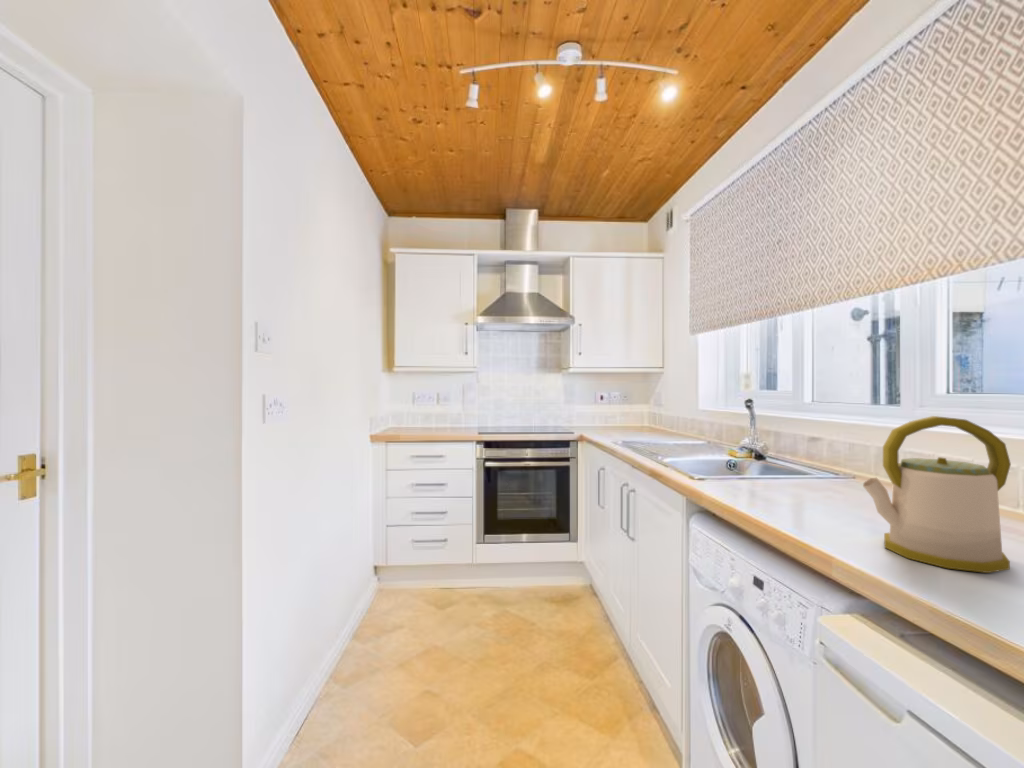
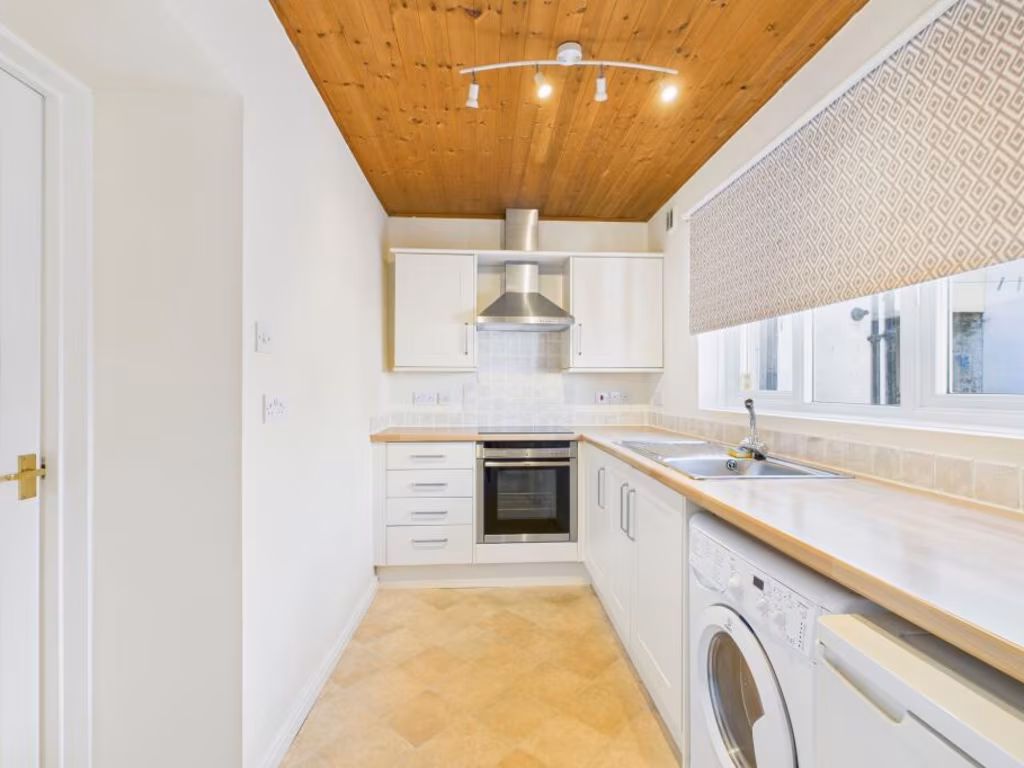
- kettle [862,415,1012,574]
